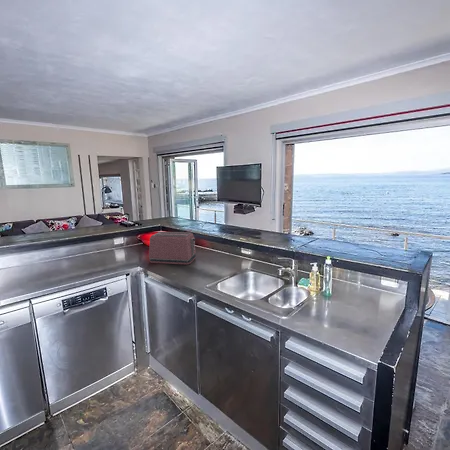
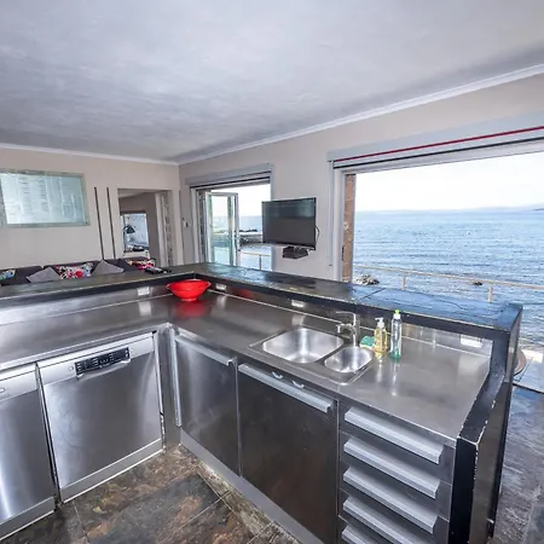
- toaster [148,231,197,265]
